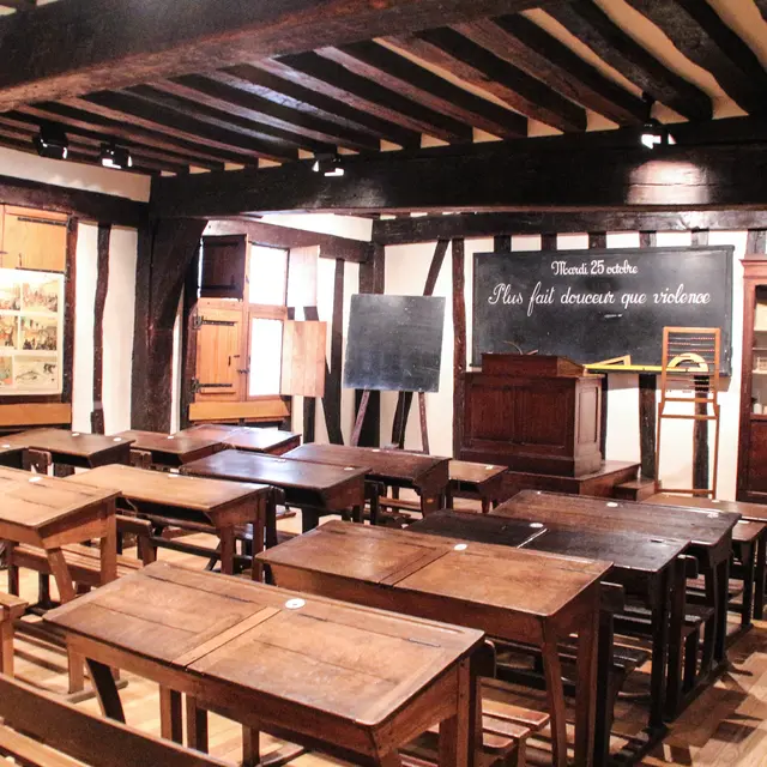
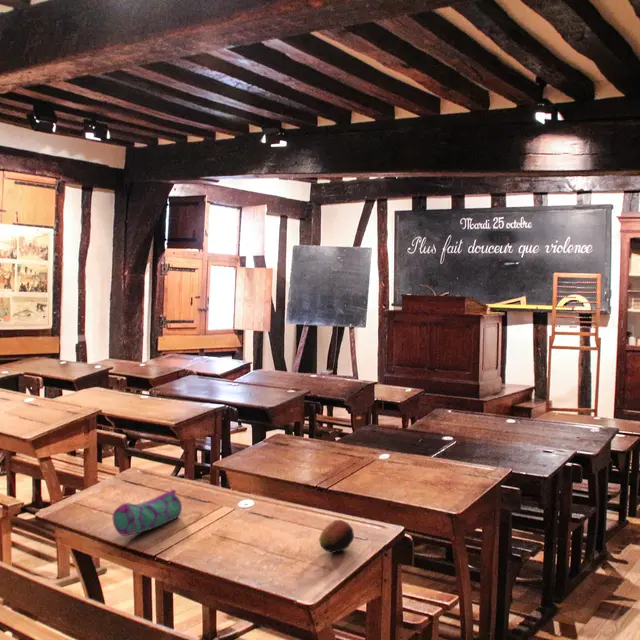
+ pencil case [112,489,183,537]
+ mango [318,519,355,554]
